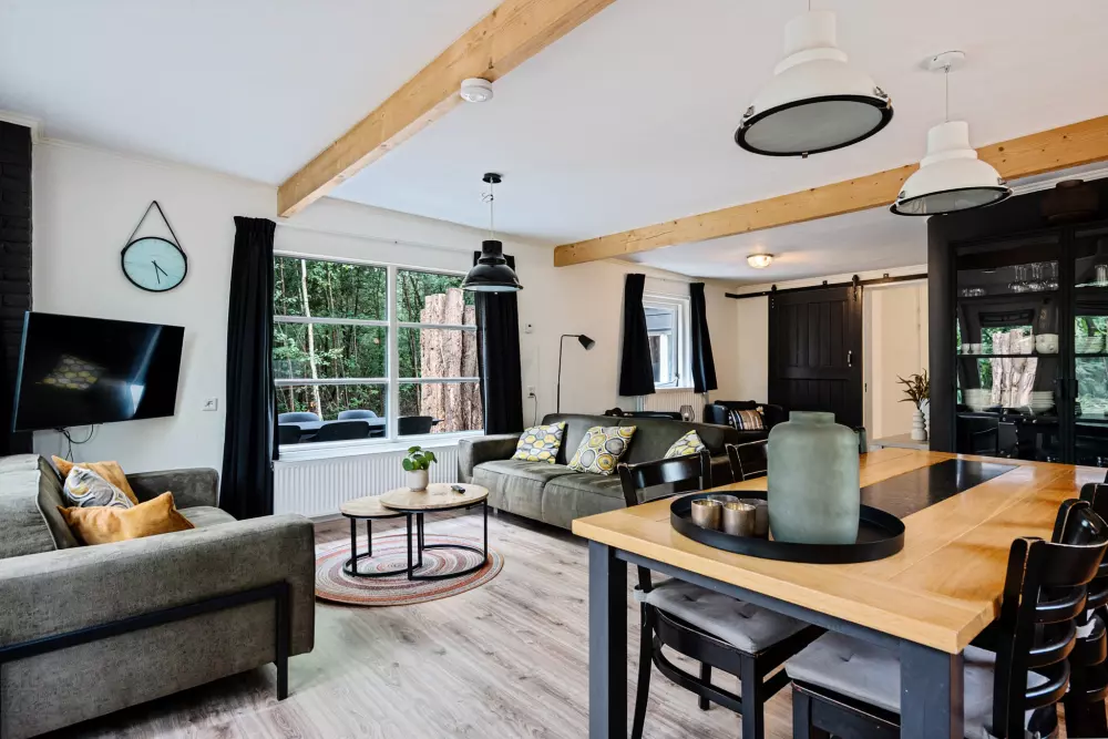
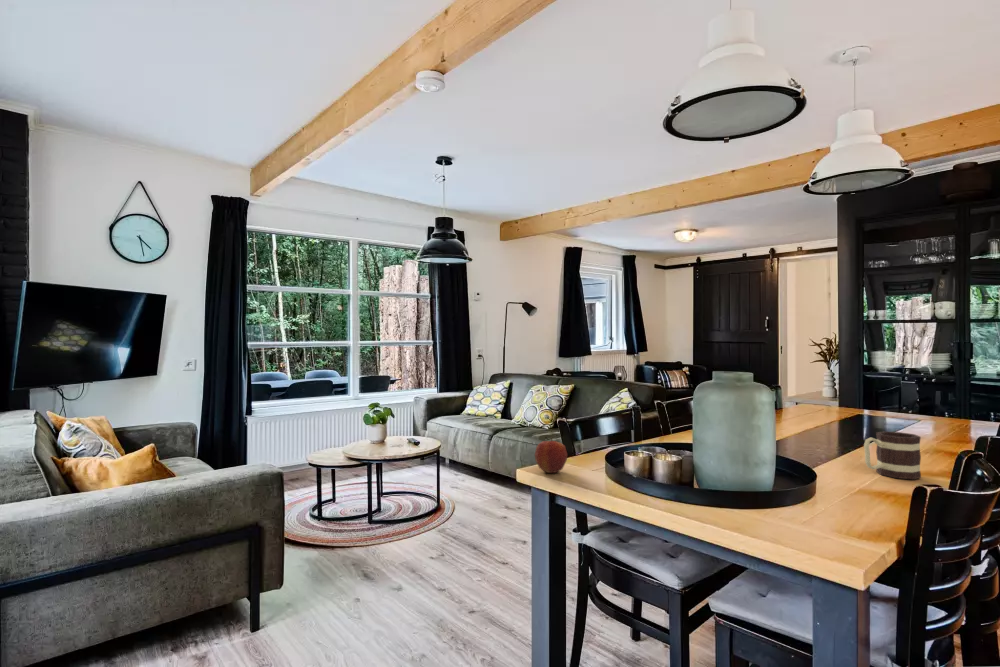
+ apple [534,437,568,474]
+ mug [863,431,922,480]
